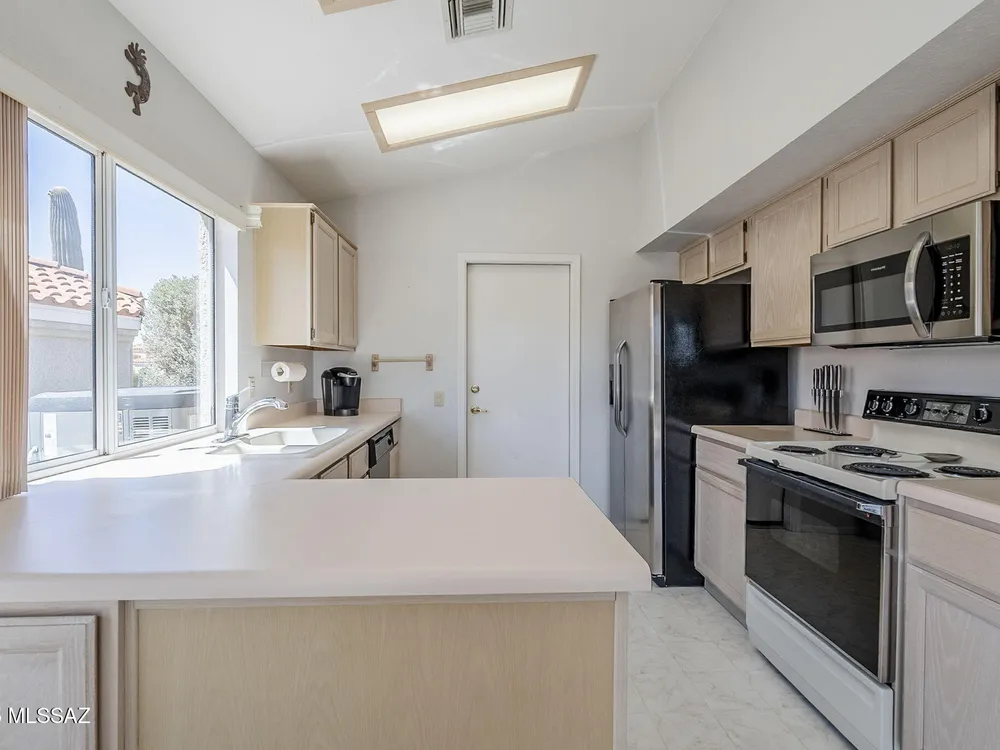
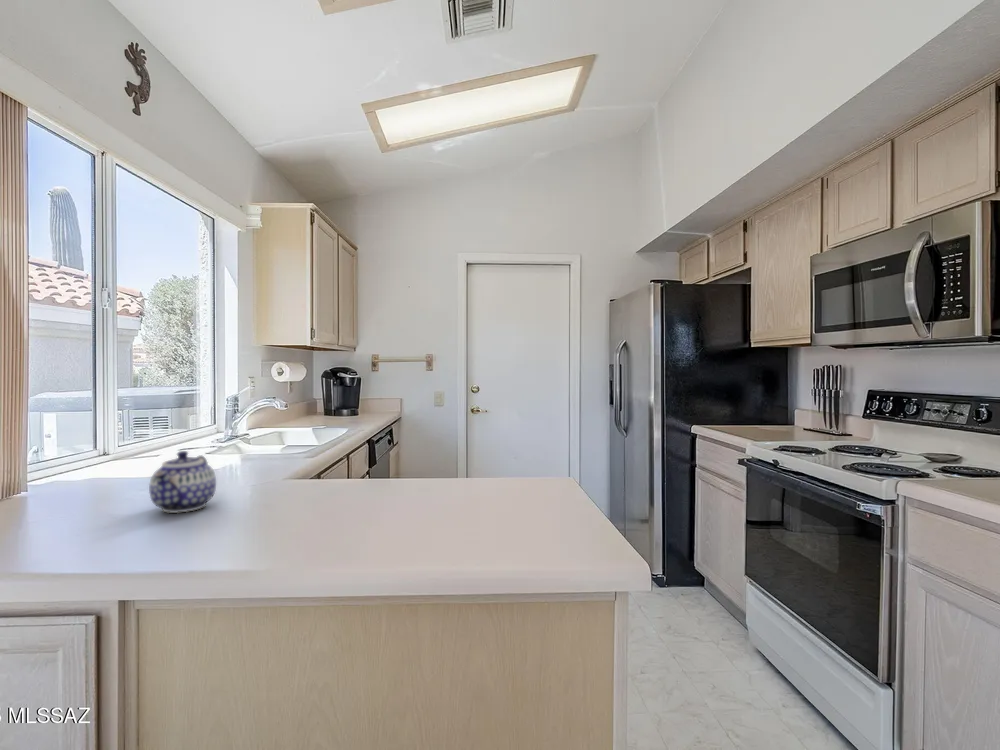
+ teapot [148,450,217,514]
